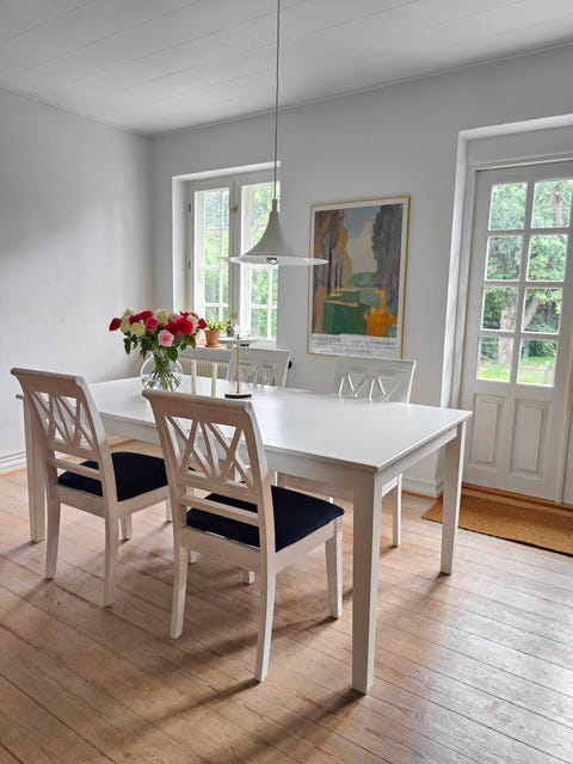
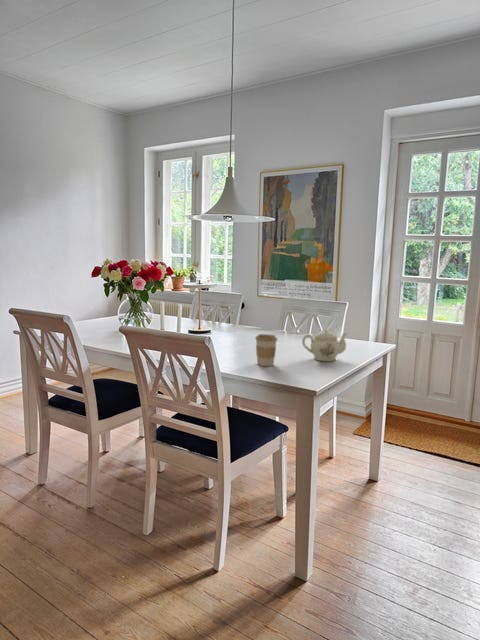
+ coffee cup [254,333,279,367]
+ teapot [301,329,348,362]
